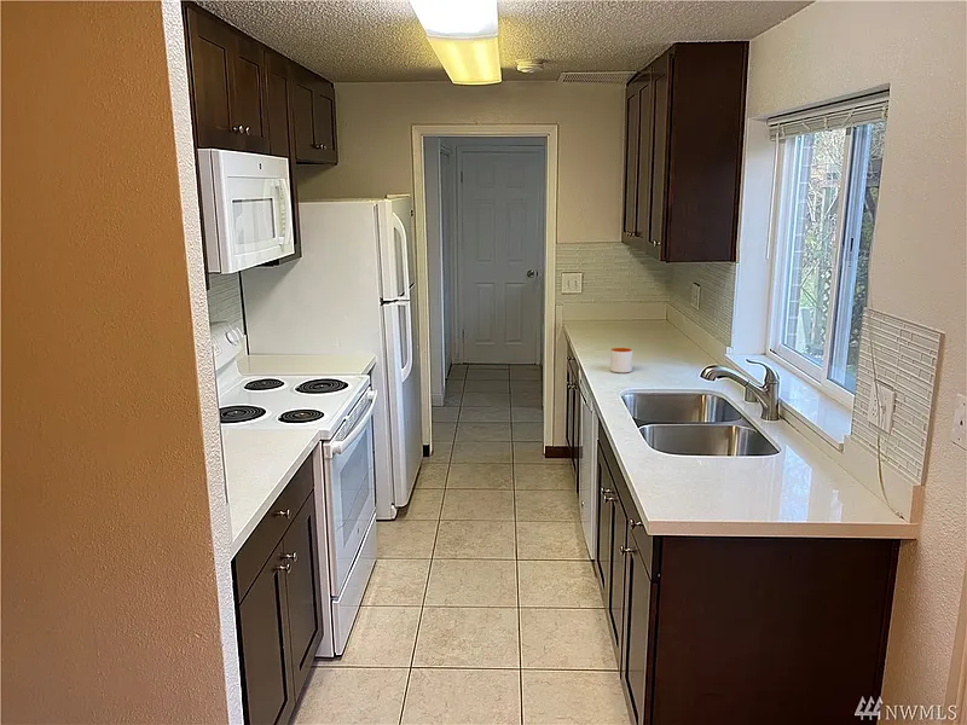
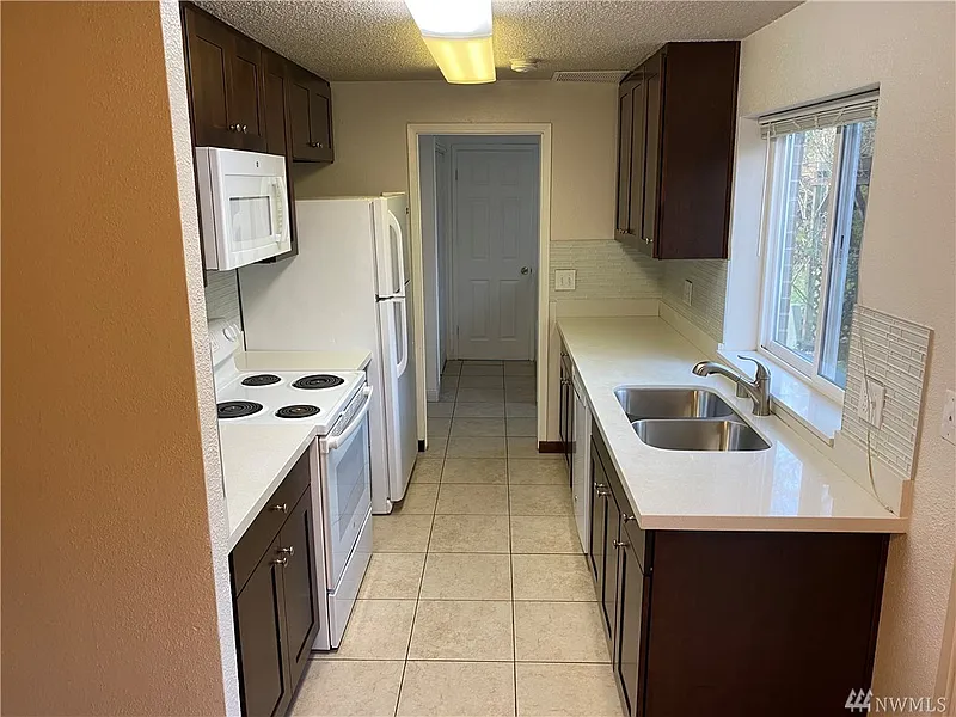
- mug [609,347,633,375]
